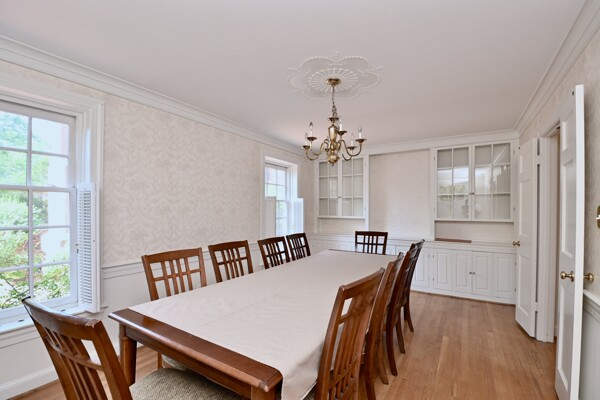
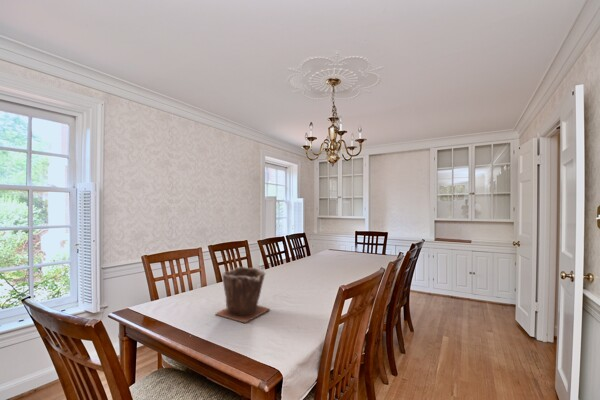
+ plant pot [214,266,271,324]
